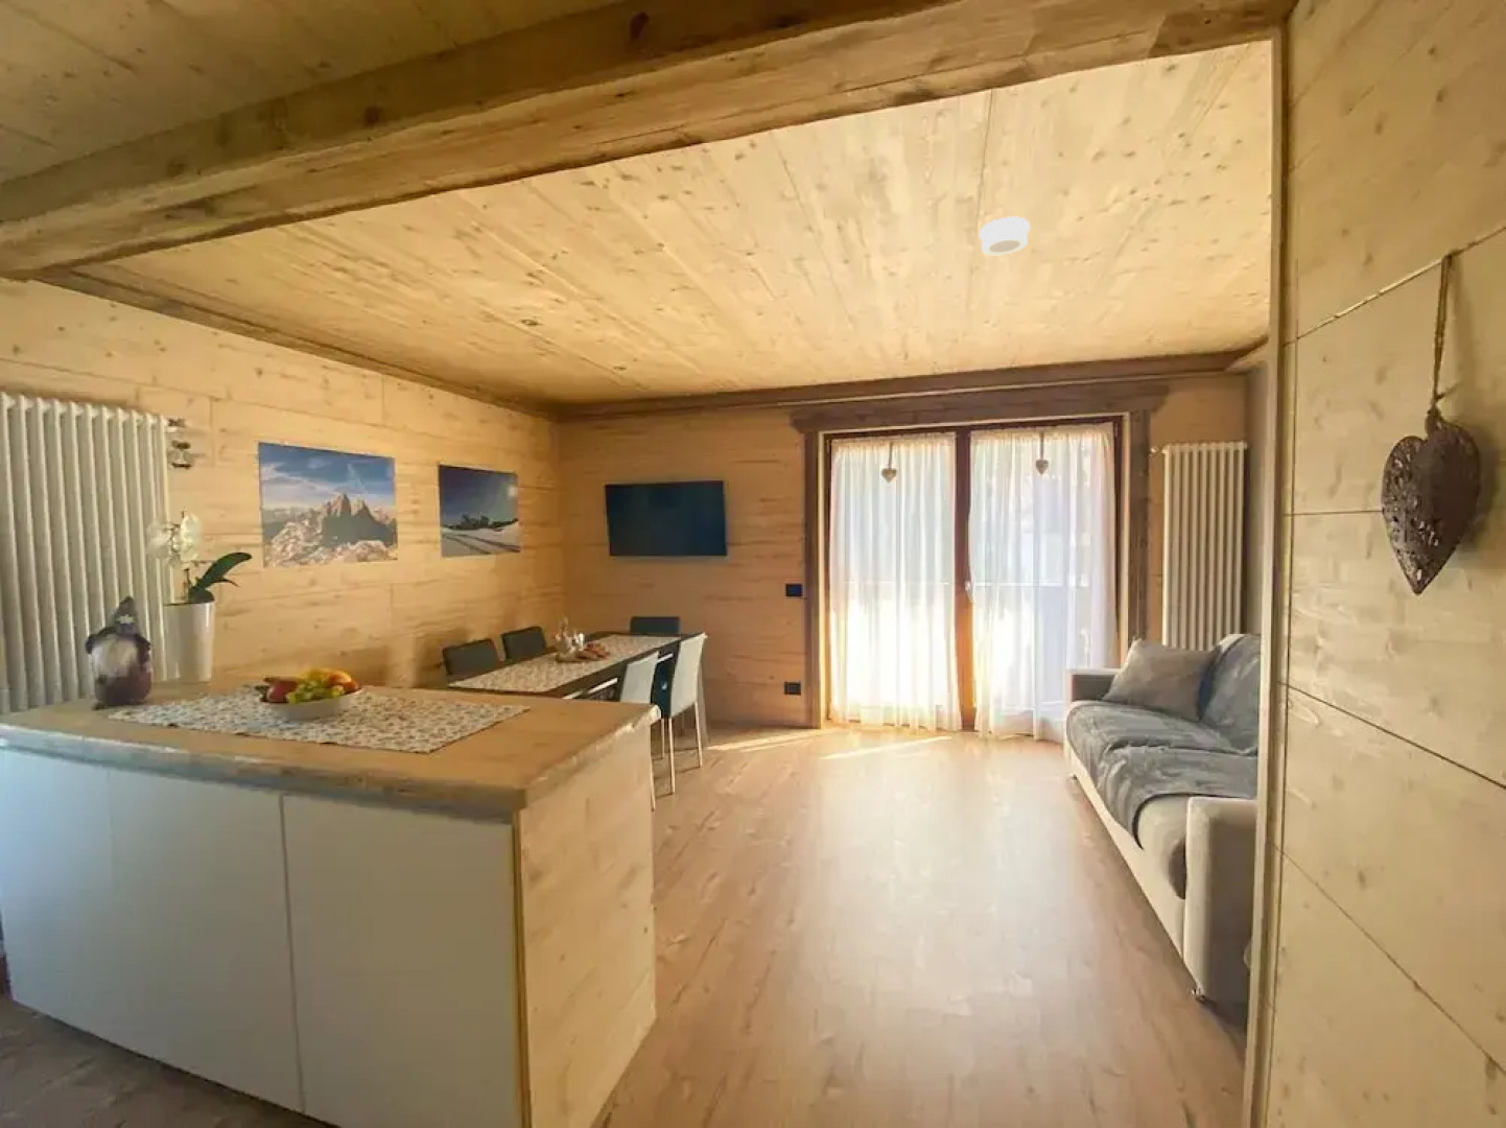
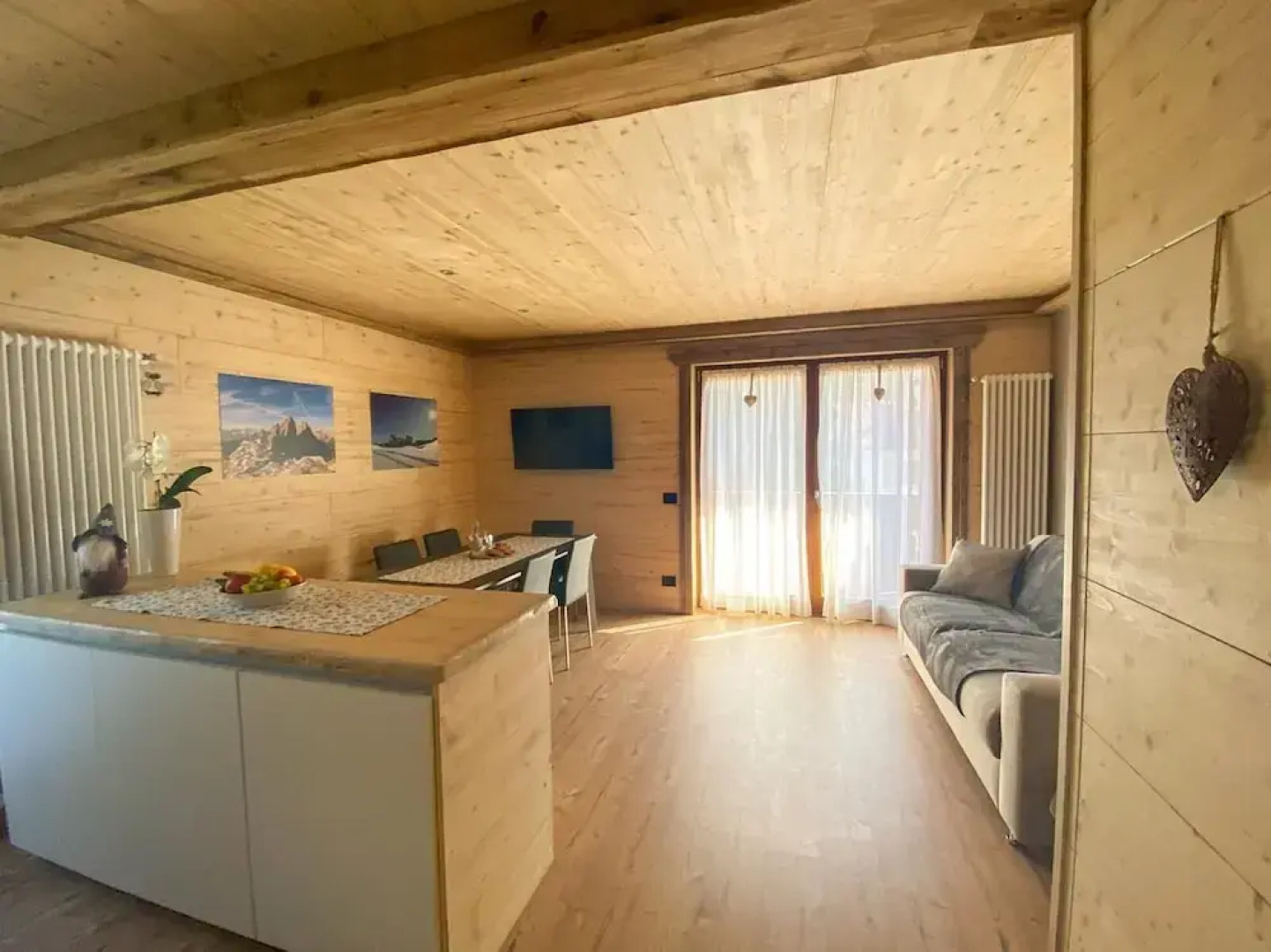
- smoke detector [979,216,1031,256]
